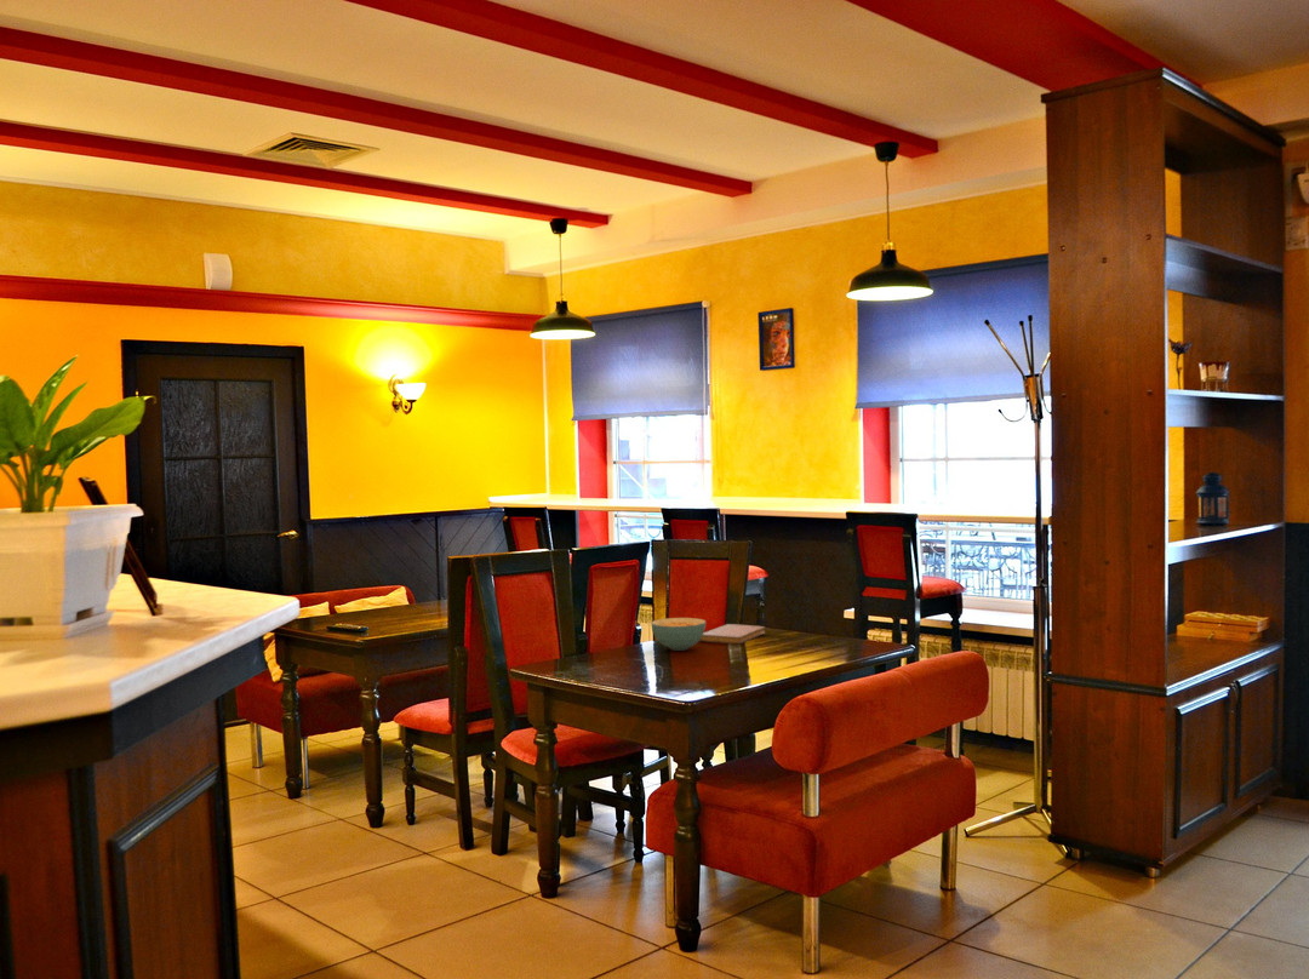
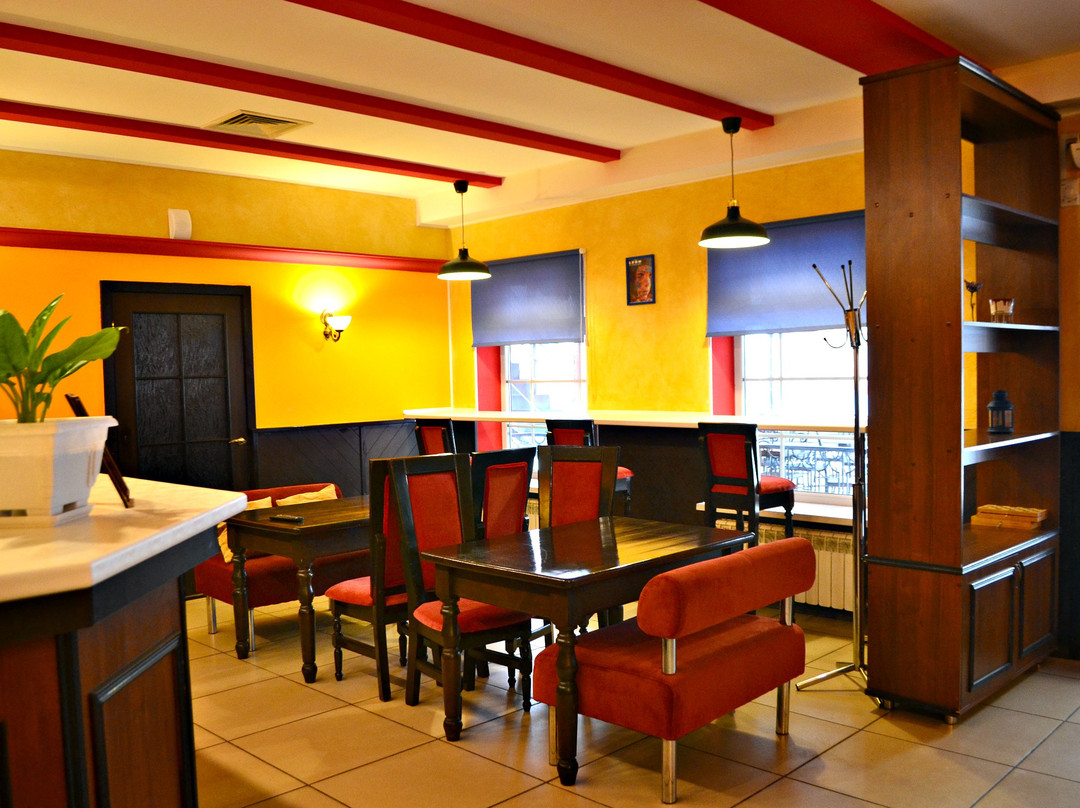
- notebook [699,623,766,645]
- cereal bowl [650,617,707,652]
